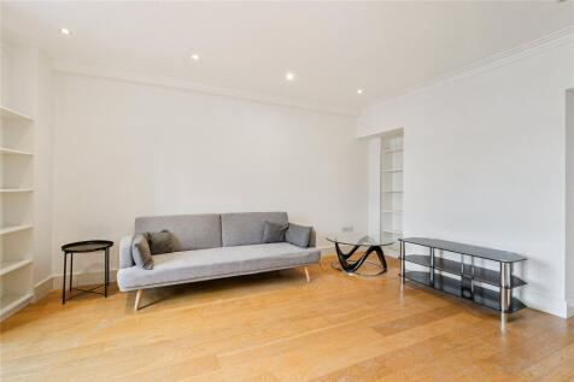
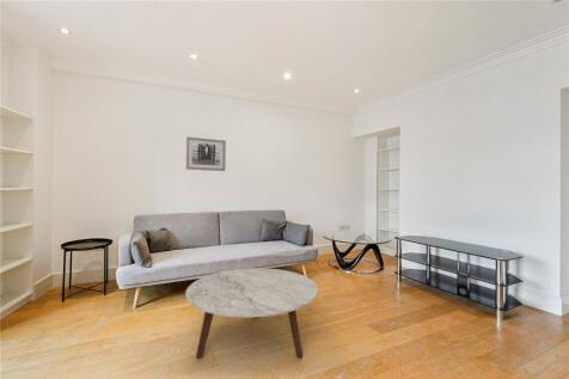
+ coffee table [184,267,319,360]
+ wall art [185,136,227,172]
